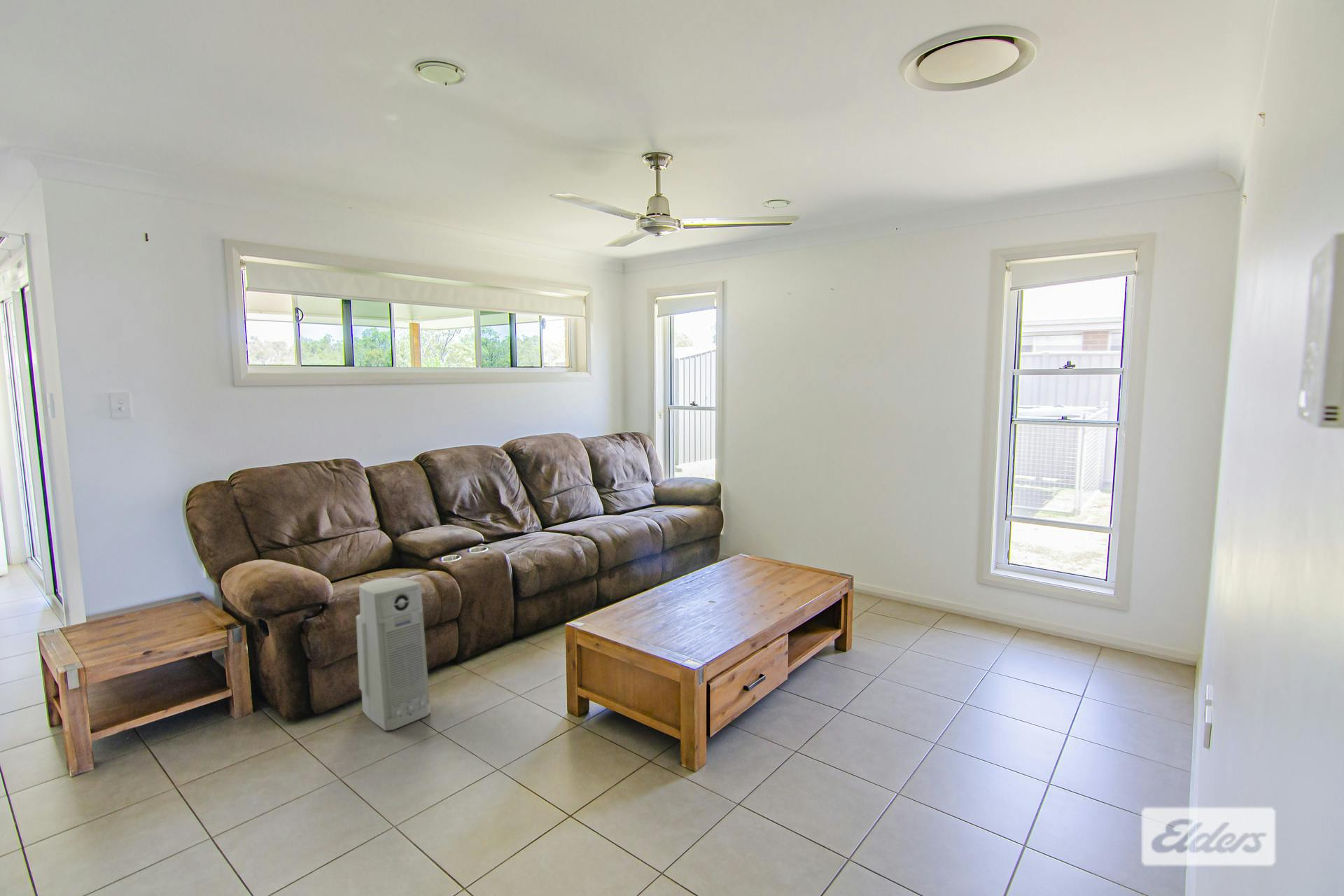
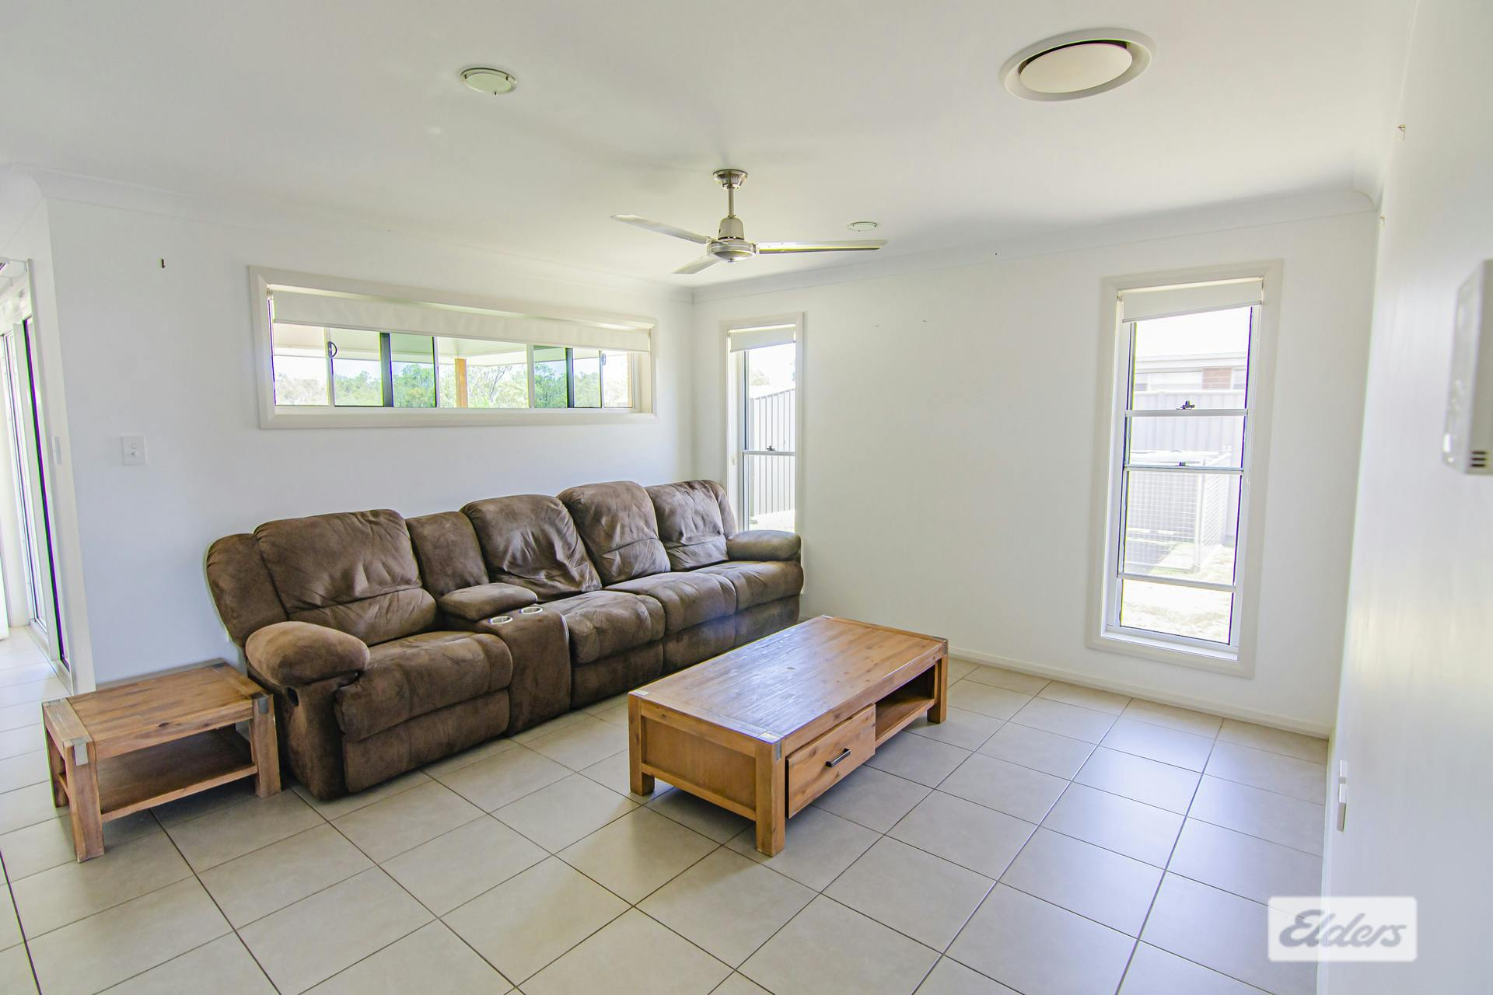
- air purifier [356,577,431,731]
